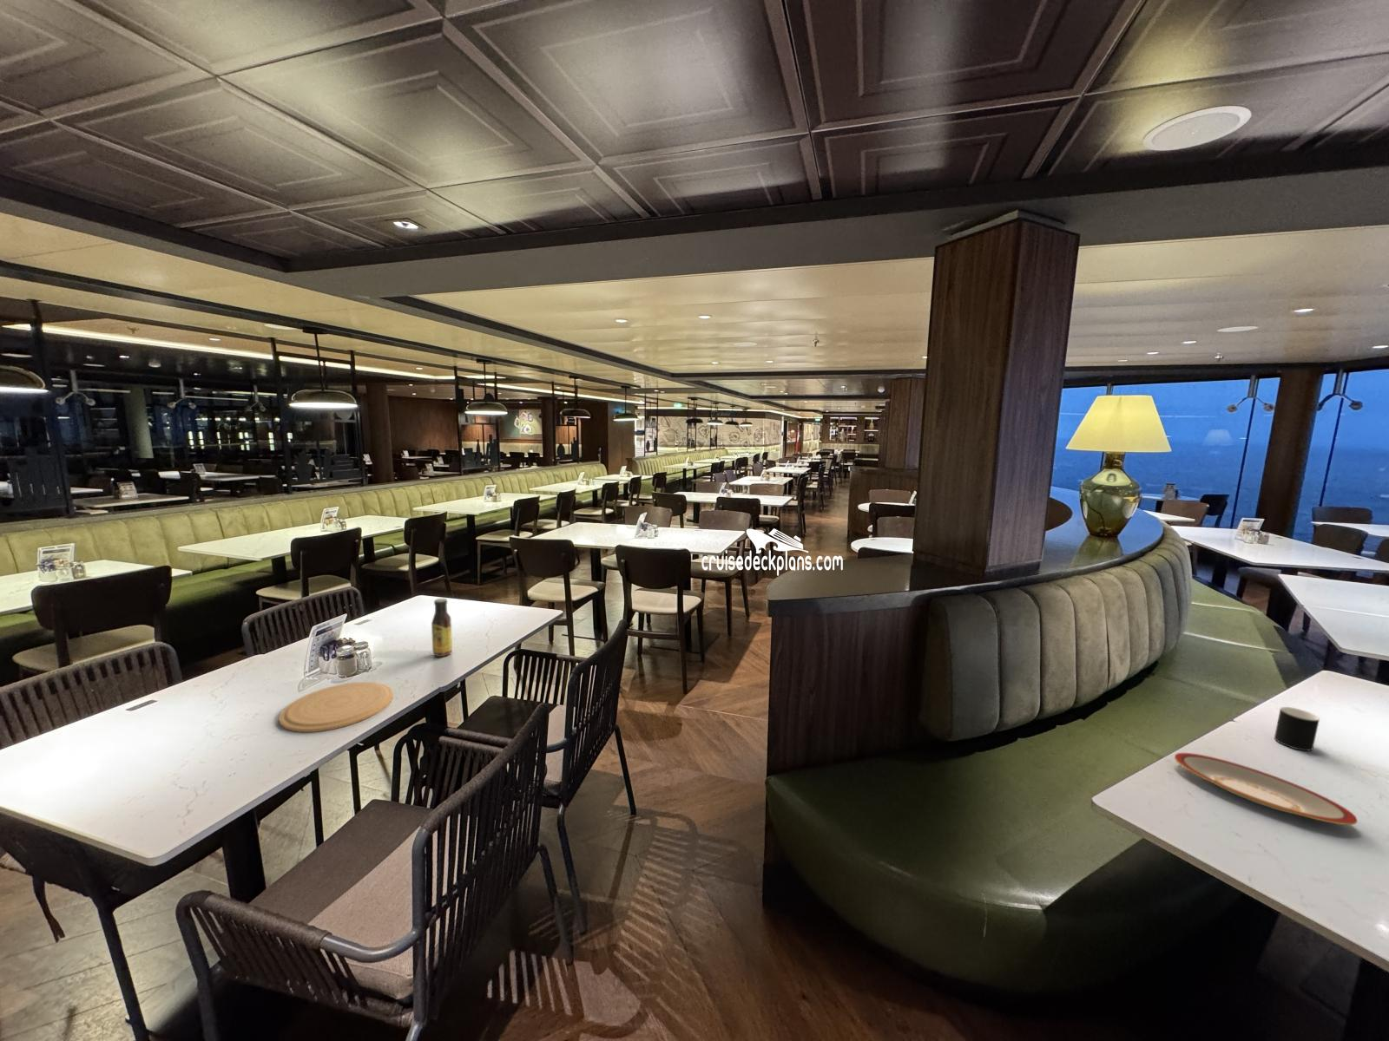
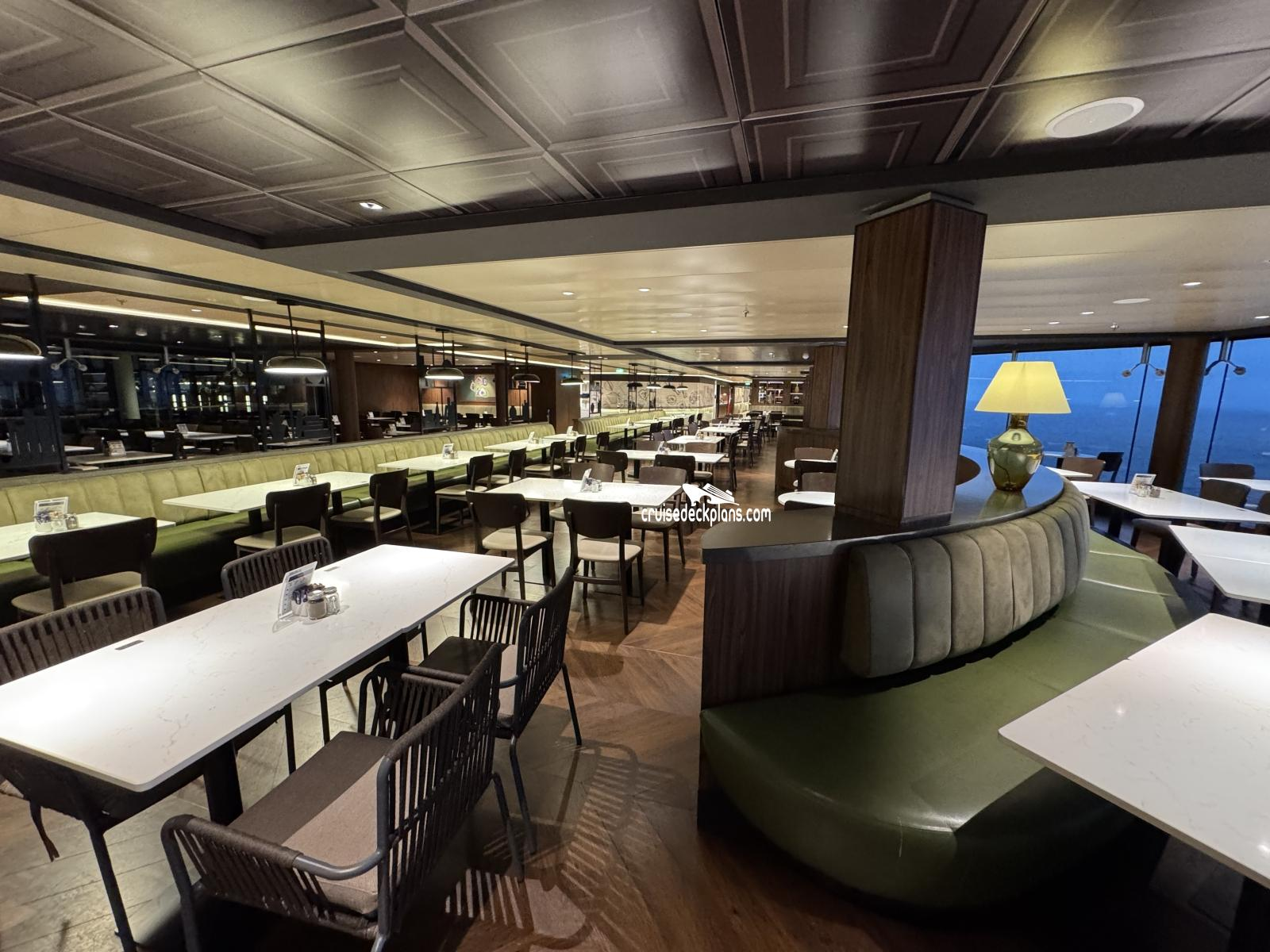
- plate [278,681,394,733]
- cup [1273,706,1320,752]
- sauce bottle [431,598,453,657]
- plate [1174,752,1357,826]
